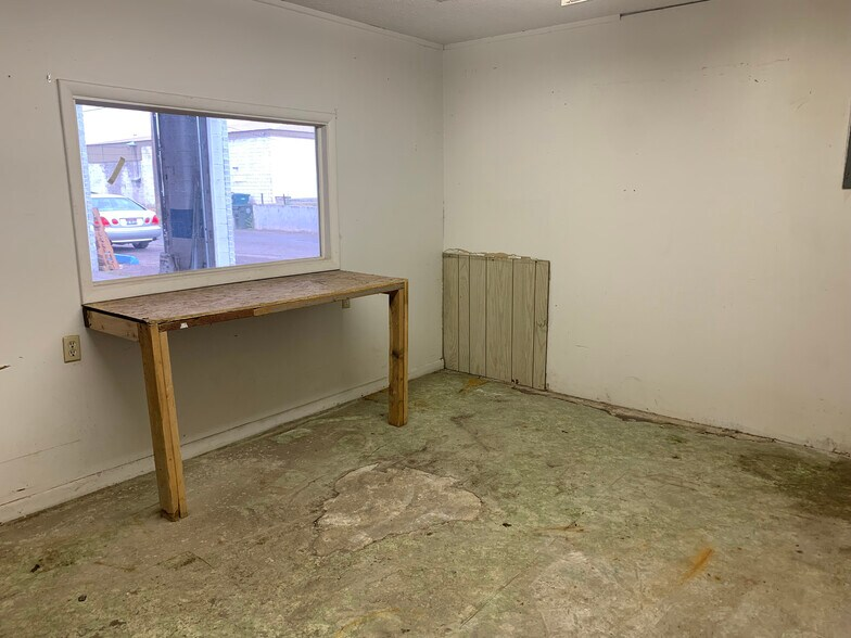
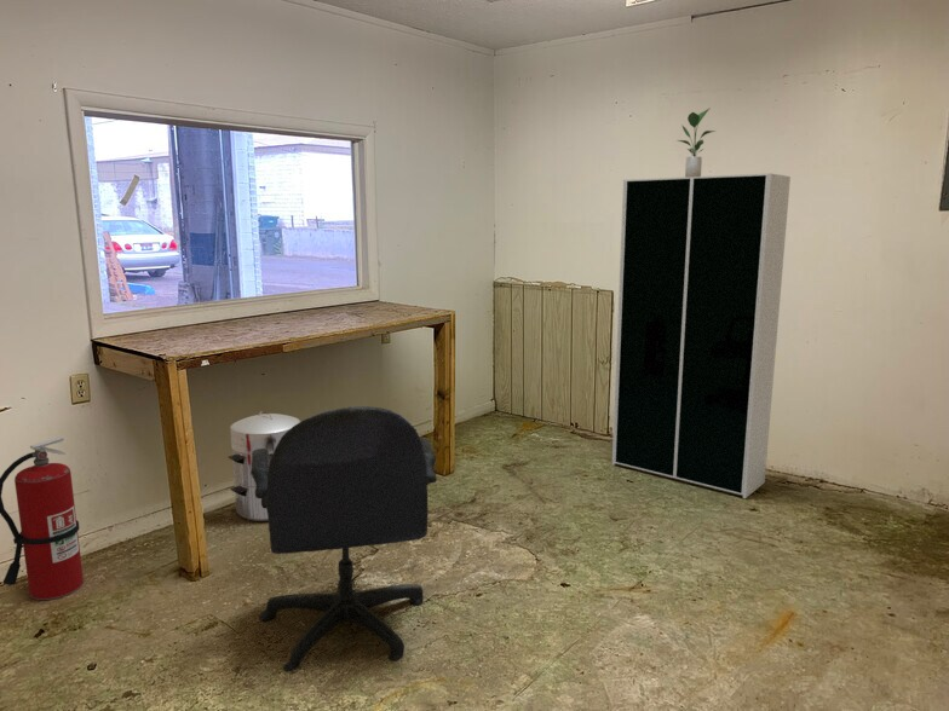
+ fire extinguisher [0,435,85,601]
+ shelving unit [611,173,792,499]
+ waste bin [226,410,301,522]
+ potted plant [677,106,717,178]
+ office chair [251,405,438,674]
